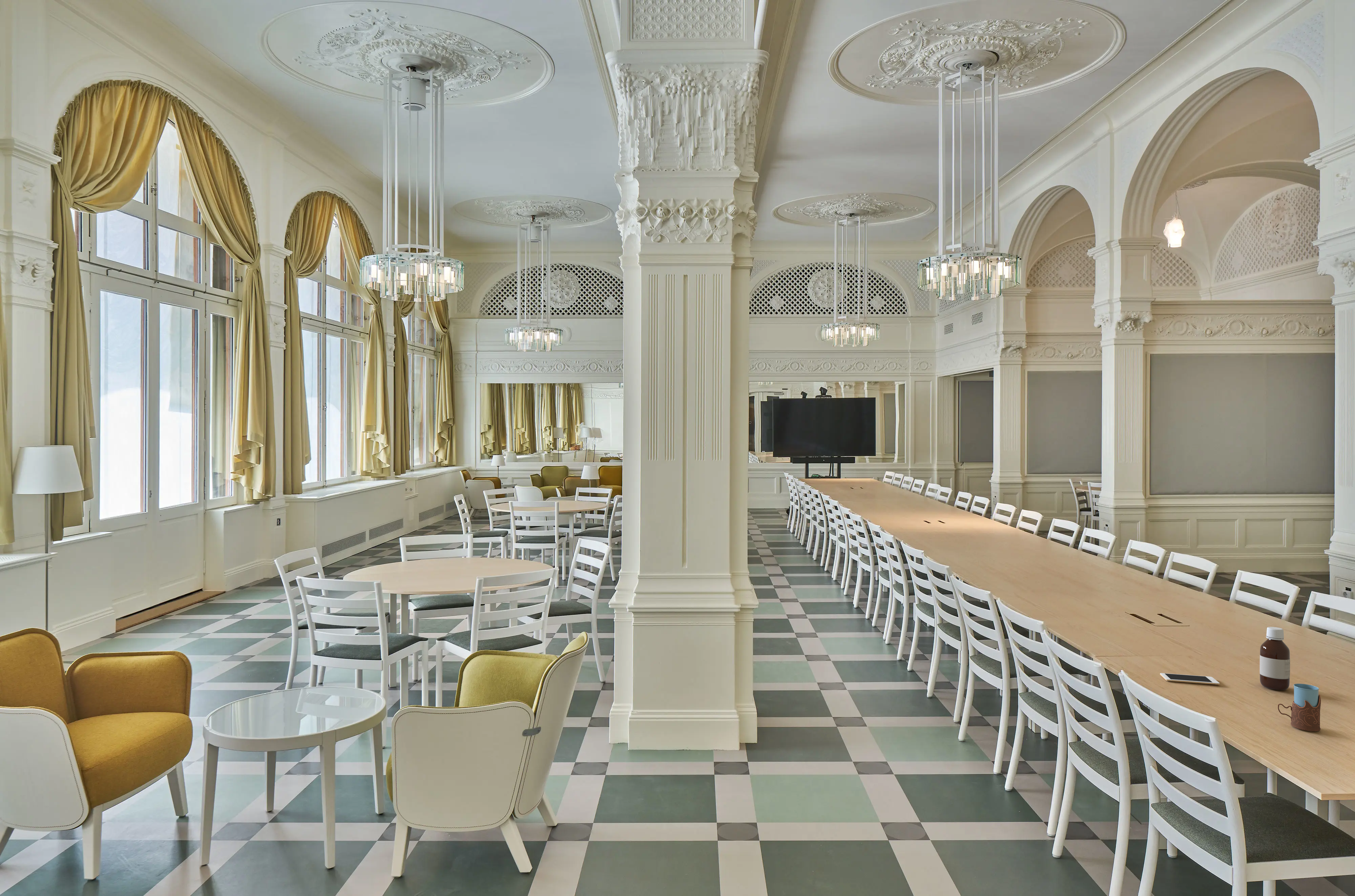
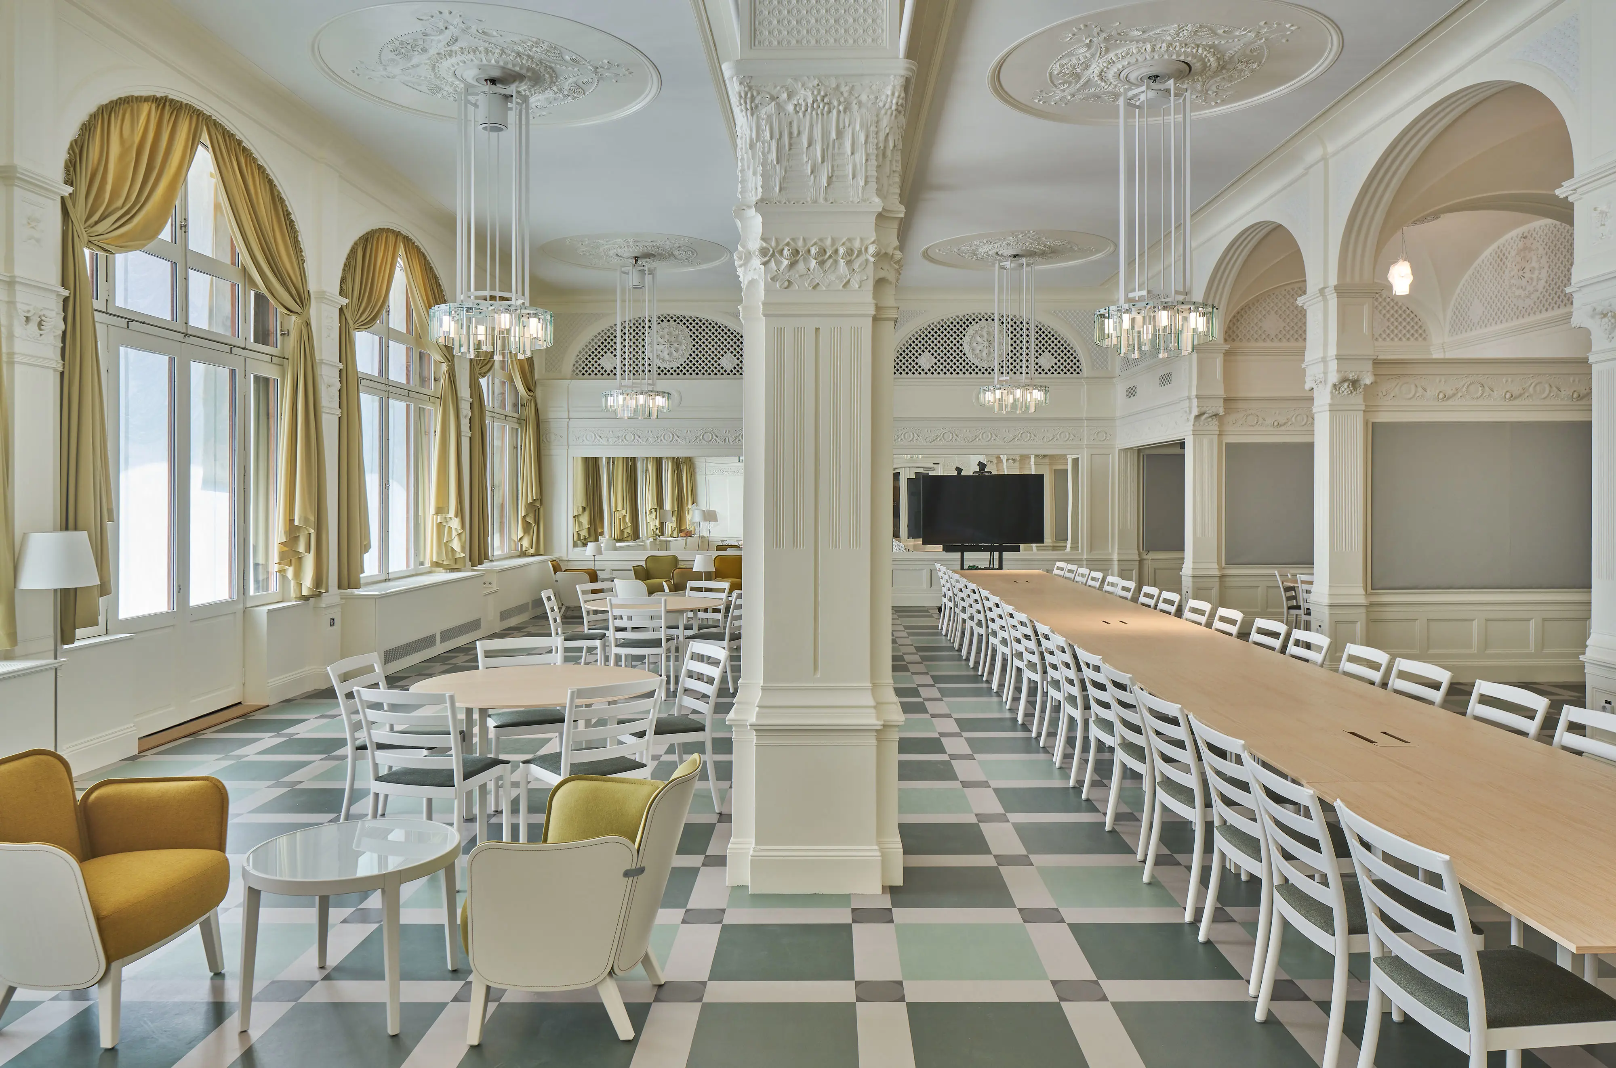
- bottle [1259,626,1290,690]
- cell phone [1160,673,1220,685]
- drinking glass [1277,683,1321,732]
